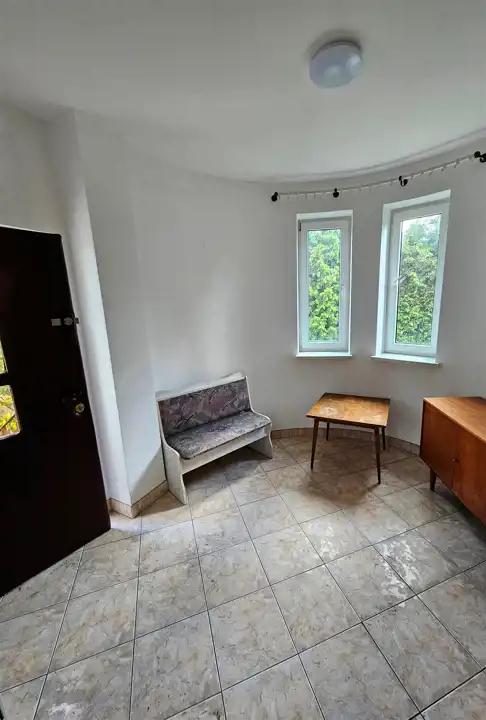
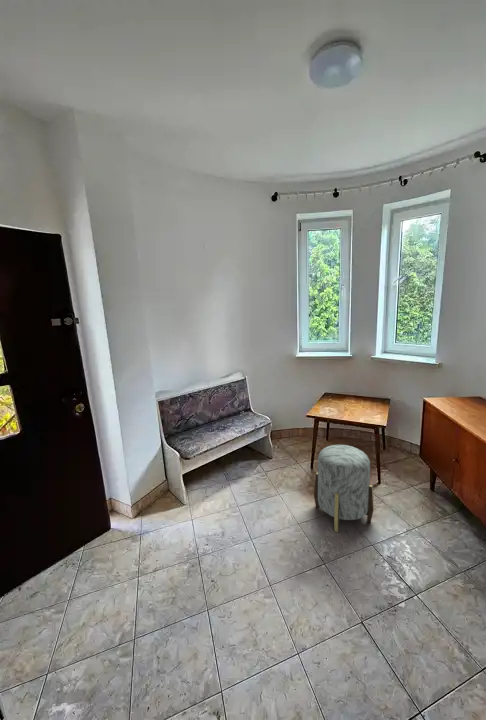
+ stool [313,444,375,533]
